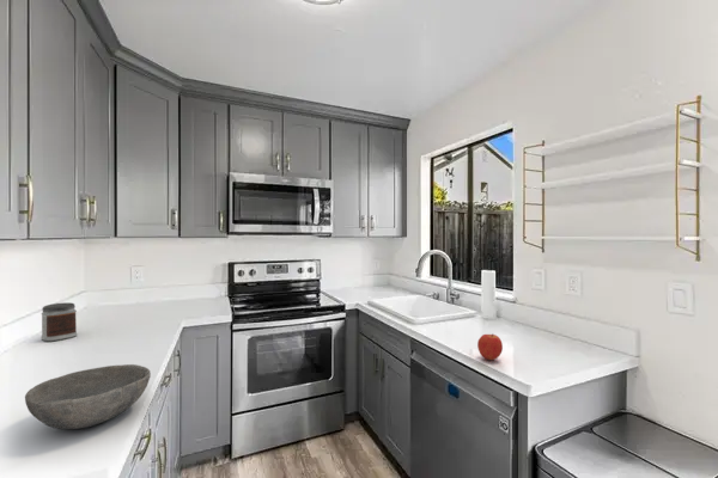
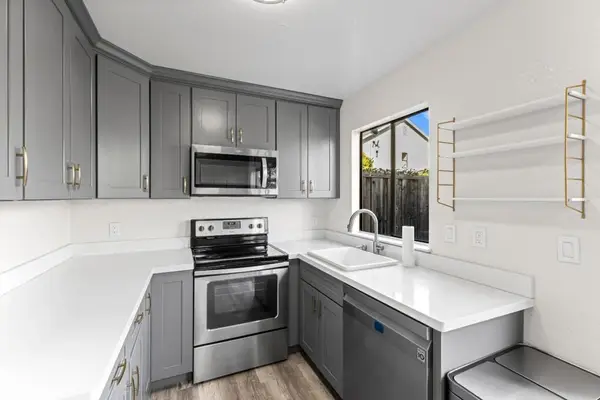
- jar [41,301,78,342]
- apple [476,333,504,361]
- bowl [24,363,152,430]
